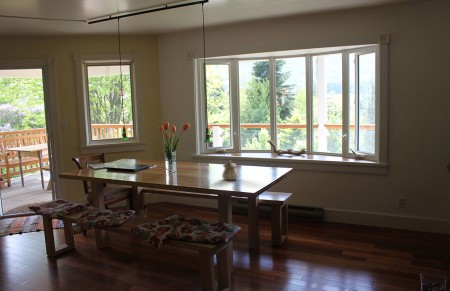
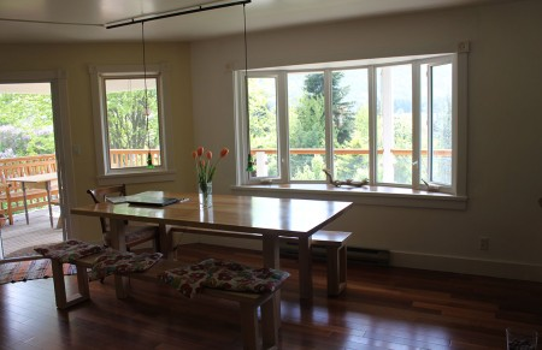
- teapot [221,159,239,181]
